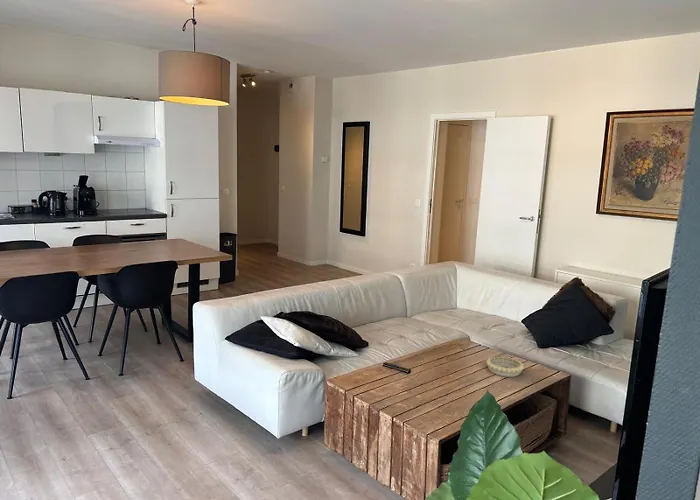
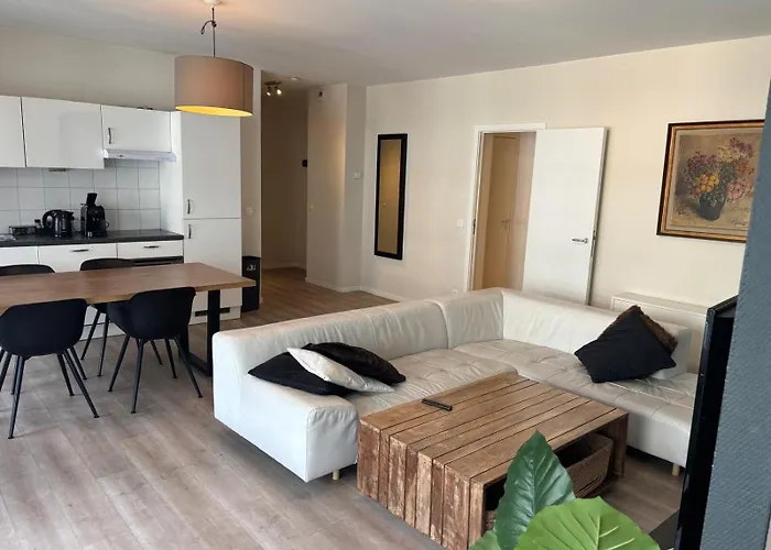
- decorative bowl [486,356,525,378]
